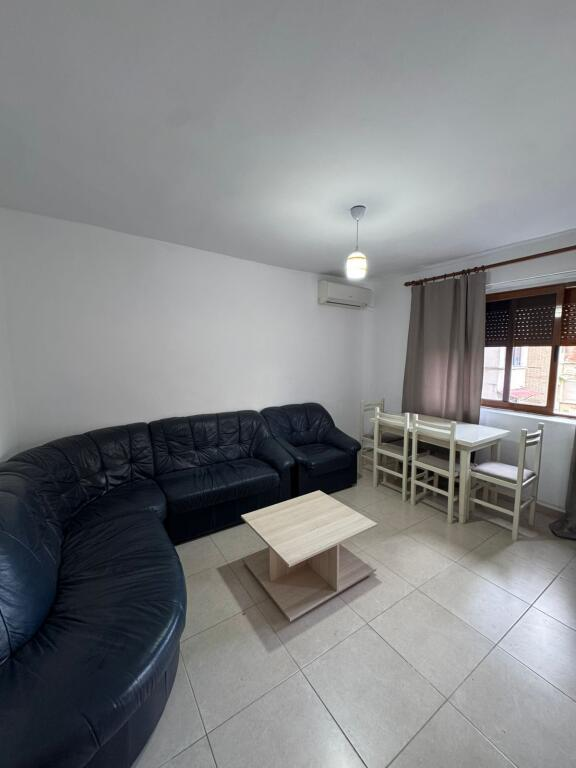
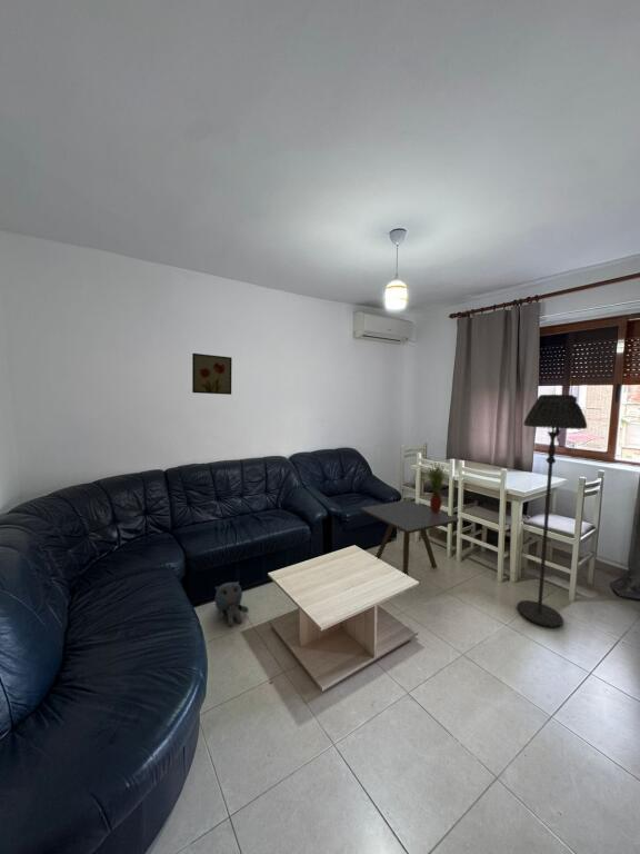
+ side table [359,499,460,576]
+ wall art [191,352,233,396]
+ plush toy [213,580,250,627]
+ potted plant [426,460,448,513]
+ floor lamp [516,394,588,628]
